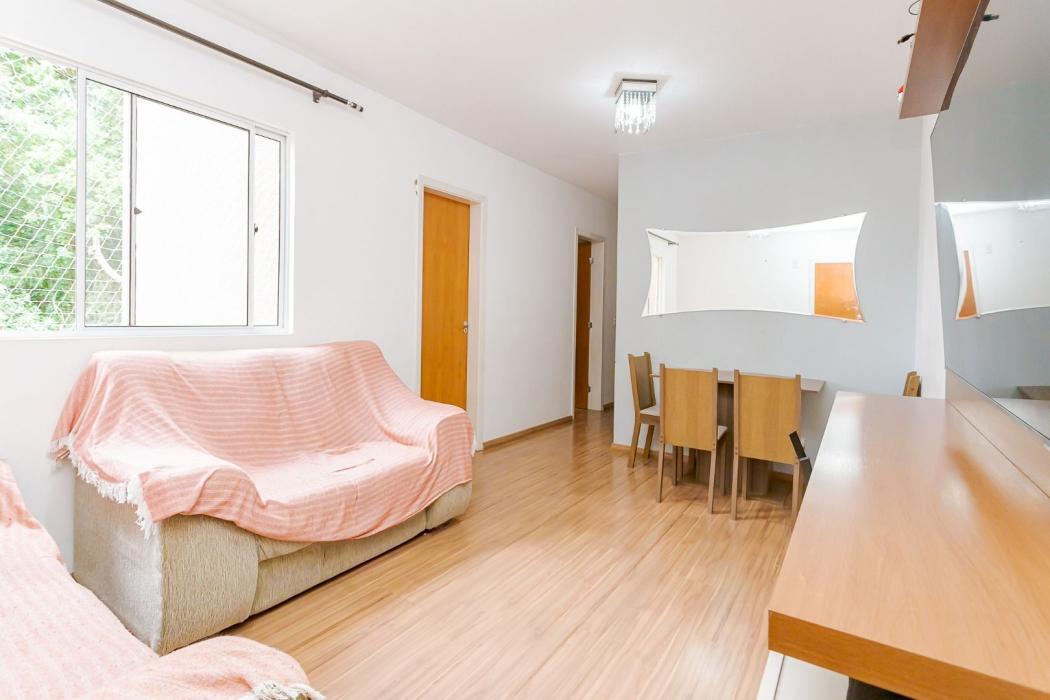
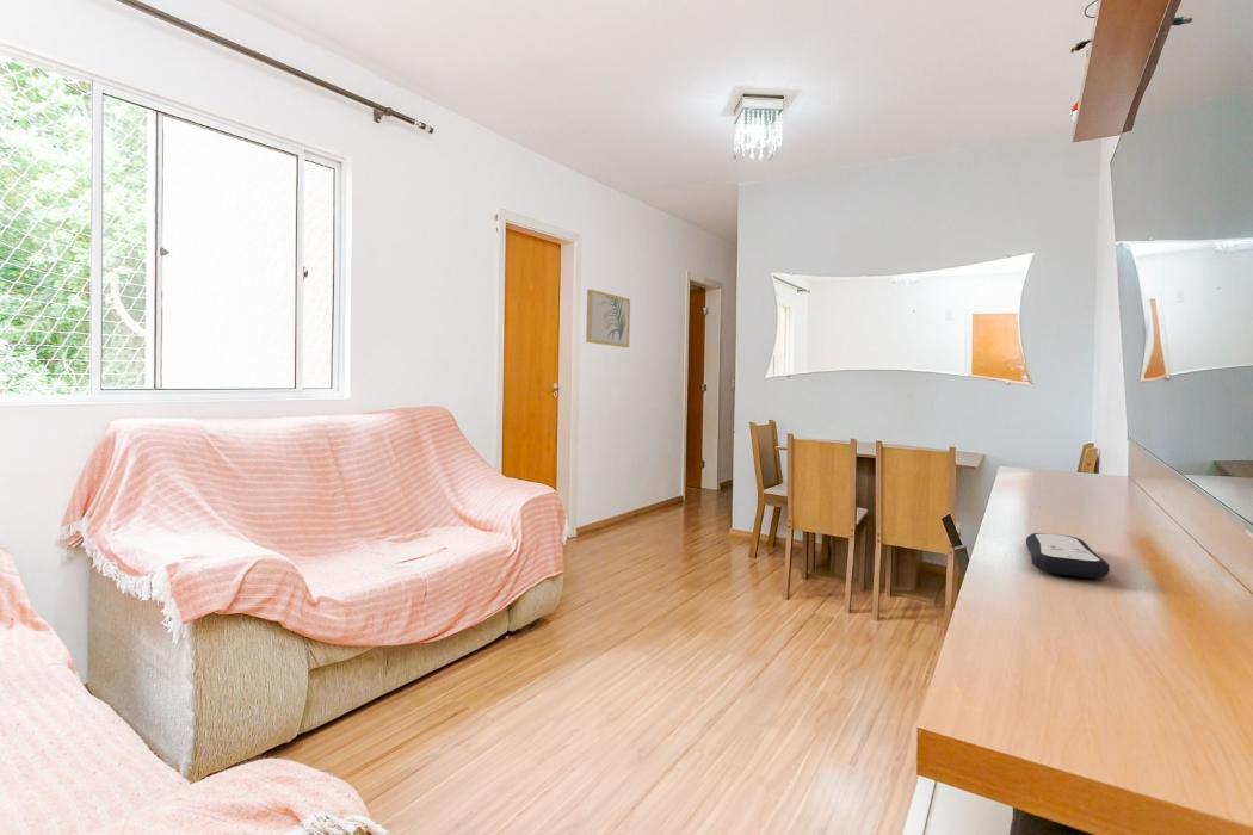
+ wall art [585,289,631,348]
+ remote control [1025,532,1111,580]
